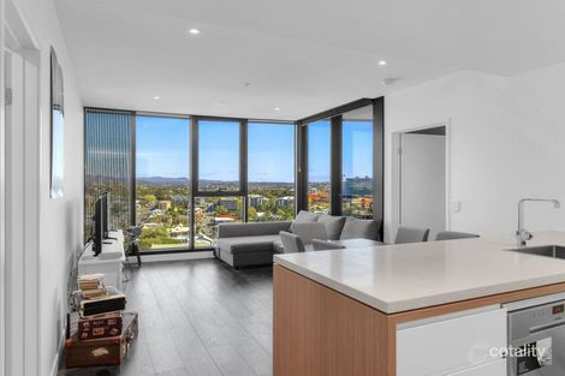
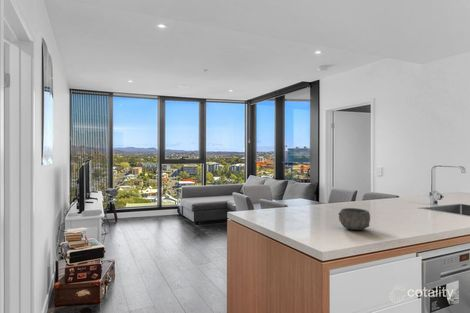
+ bowl [338,207,371,231]
